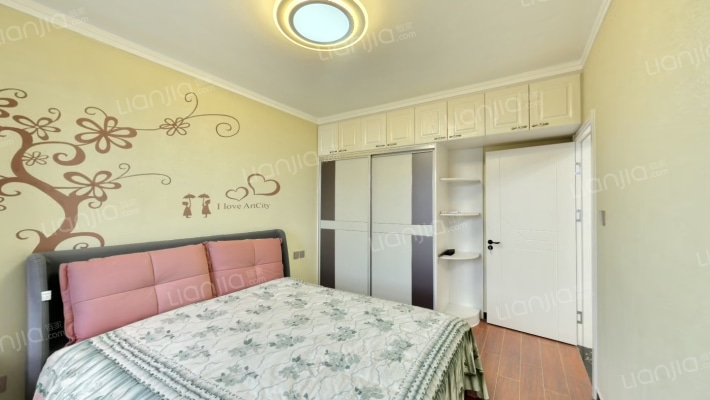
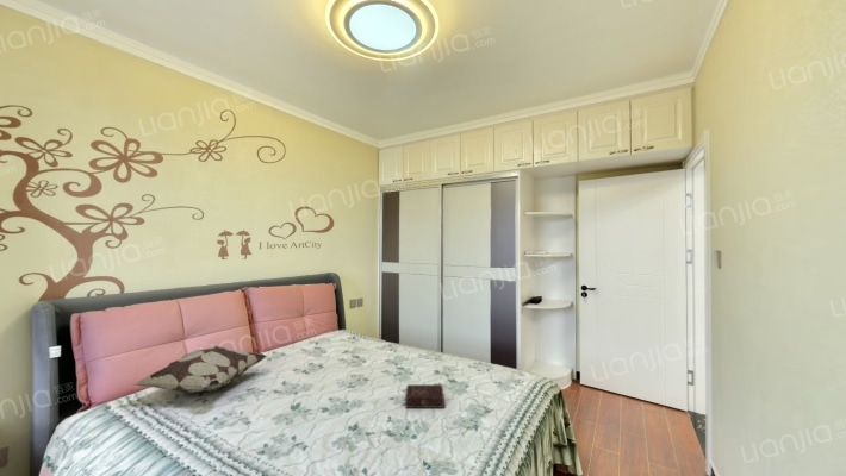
+ book [404,383,446,409]
+ decorative pillow [131,345,268,393]
